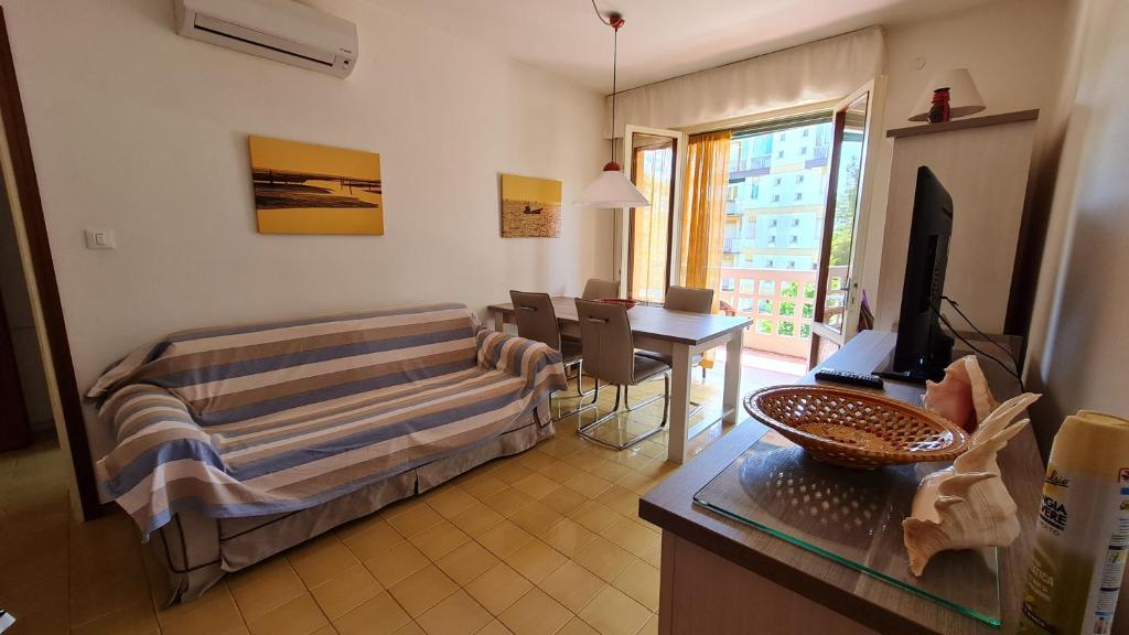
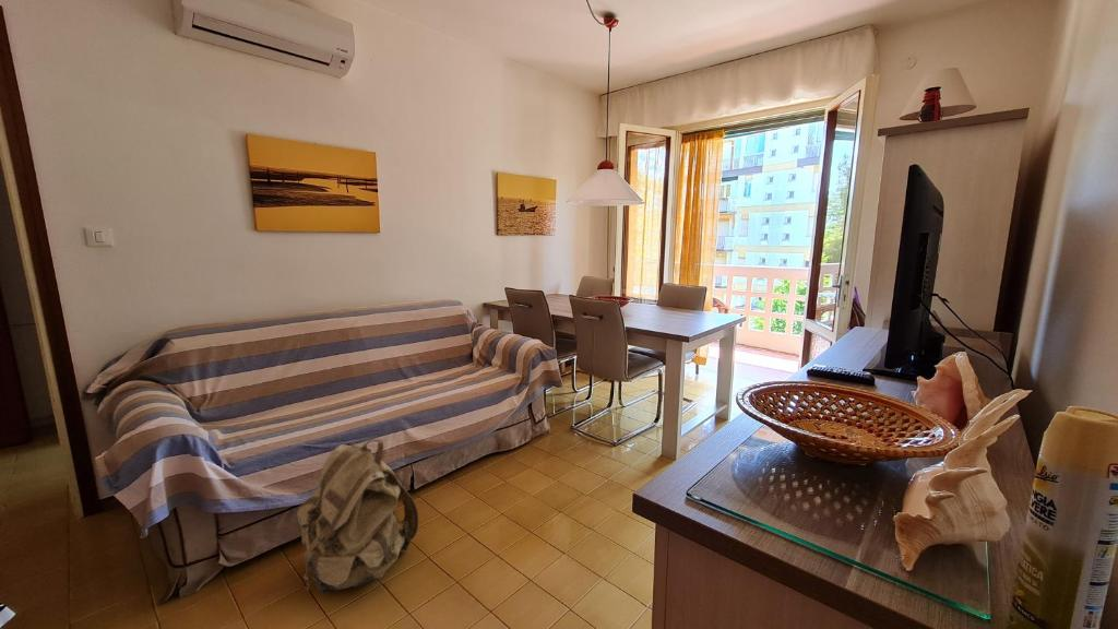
+ backpack [296,438,419,596]
